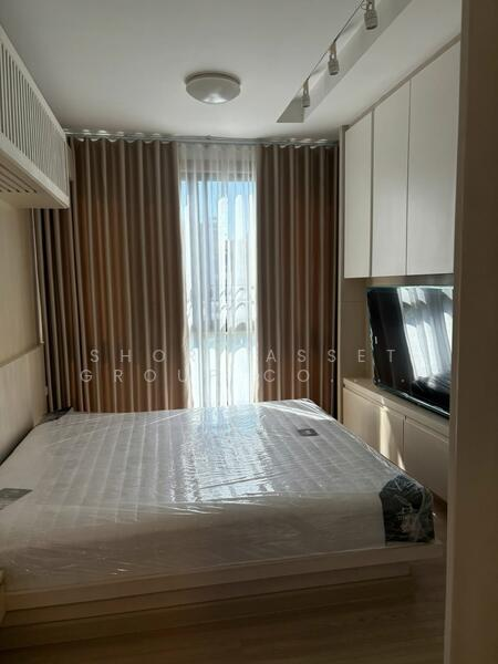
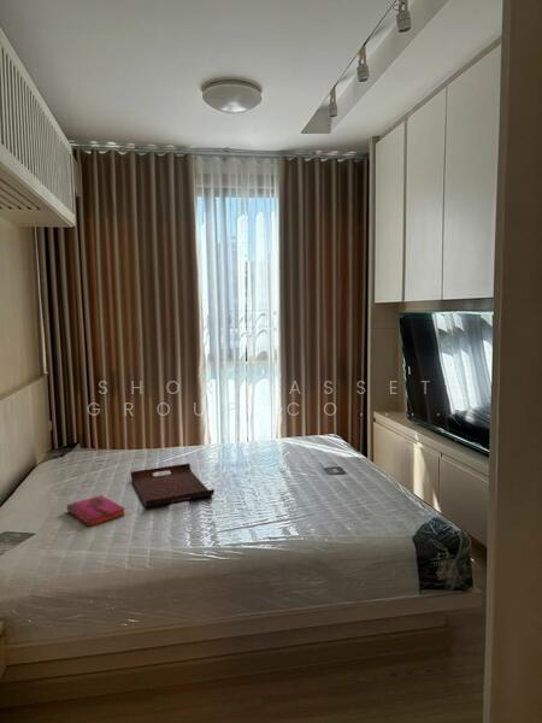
+ hardback book [65,494,126,528]
+ serving tray [130,463,216,509]
